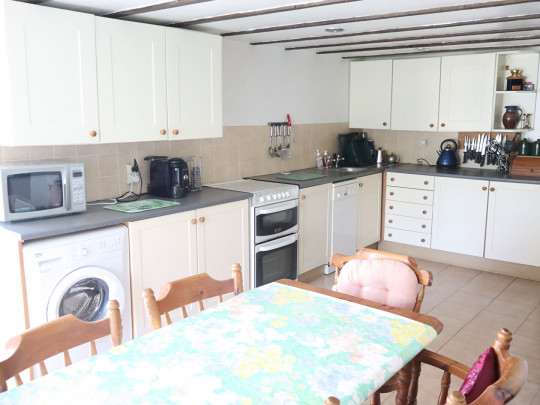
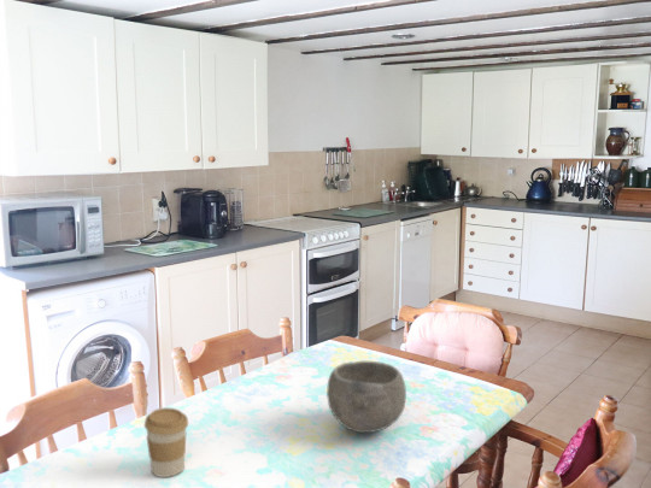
+ coffee cup [143,406,189,478]
+ bowl [326,359,407,434]
